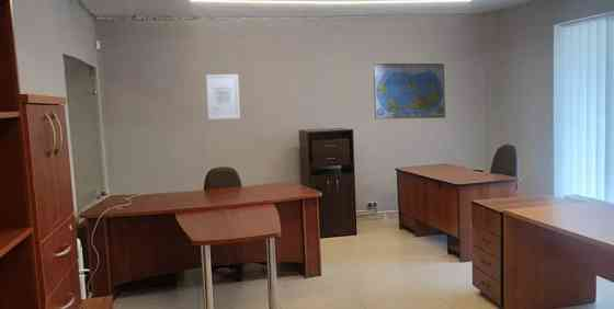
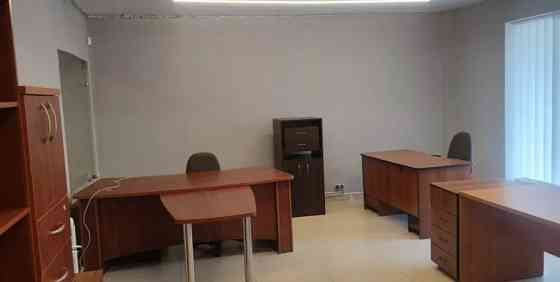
- wall art [205,73,241,121]
- world map [372,62,446,121]
